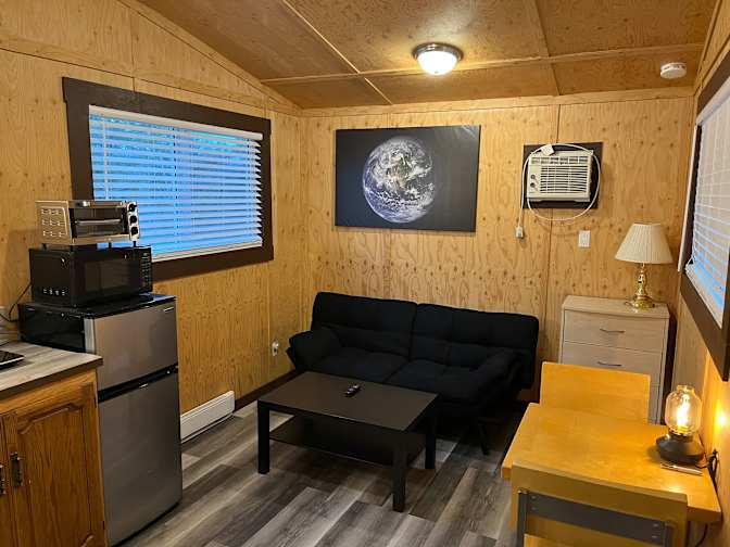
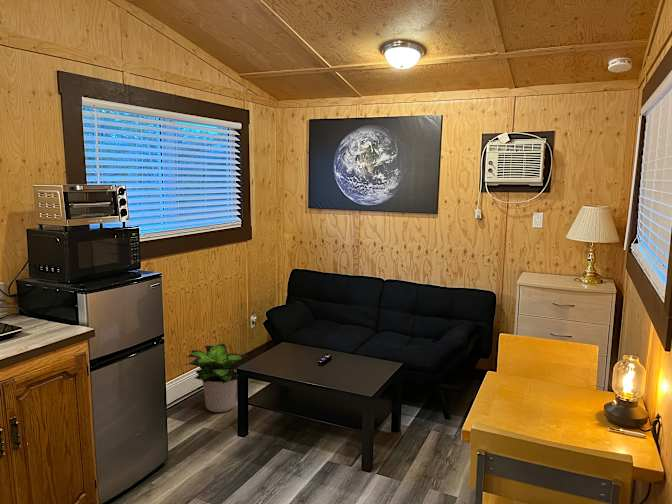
+ potted plant [181,343,250,413]
